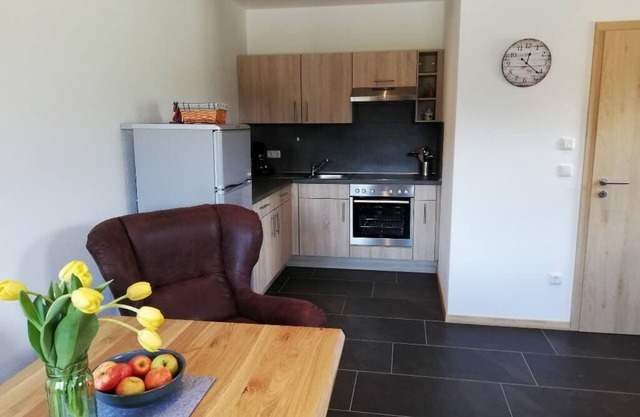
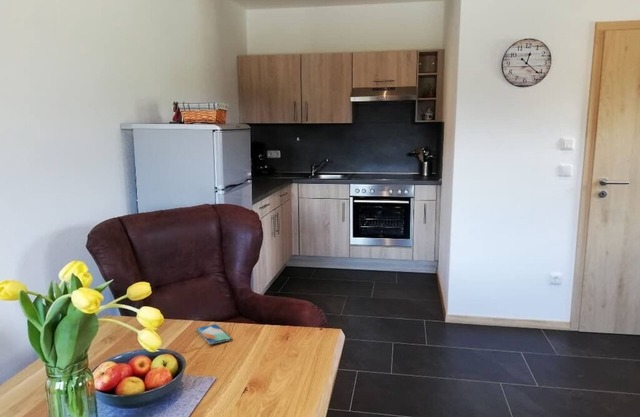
+ smartphone [195,323,232,345]
